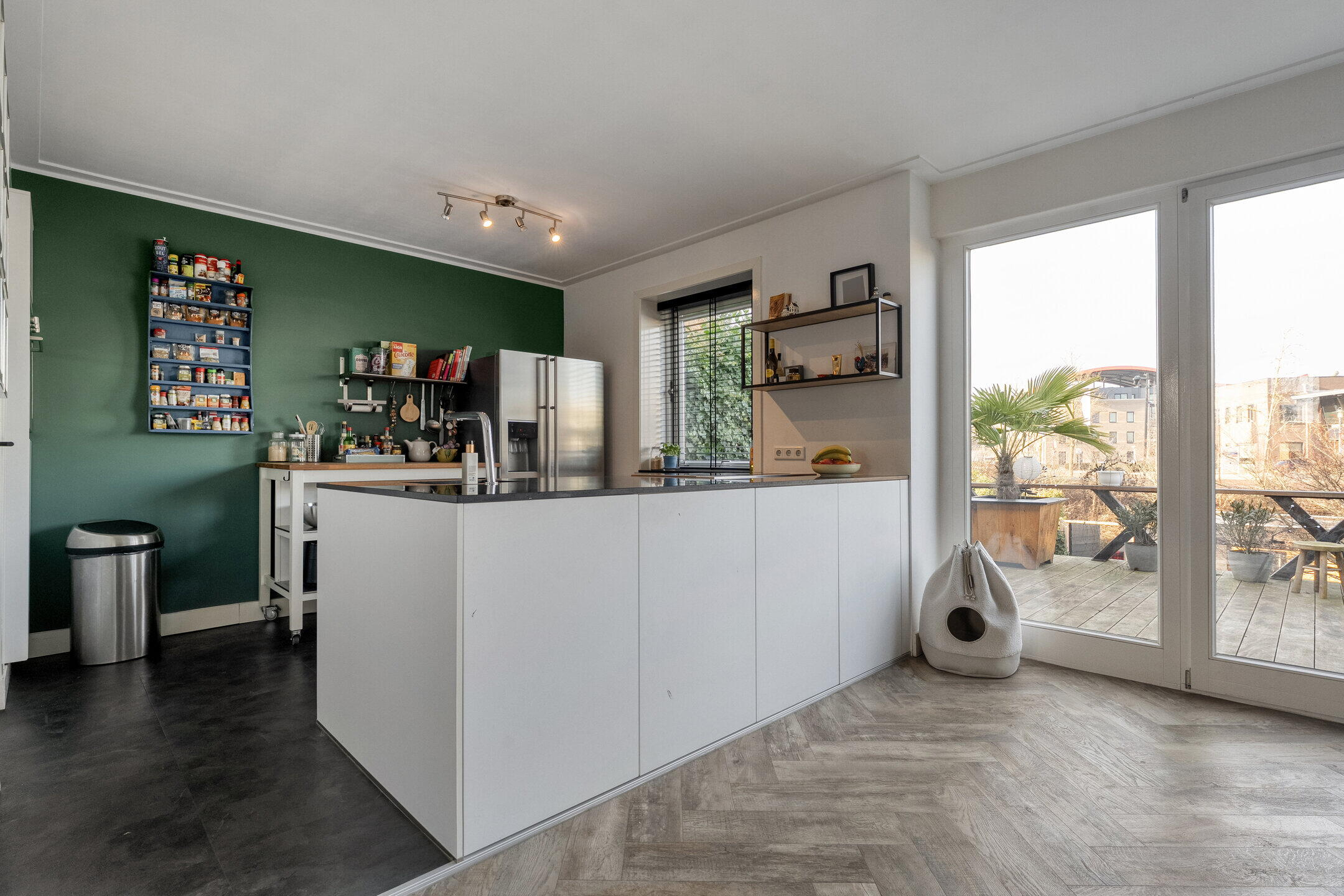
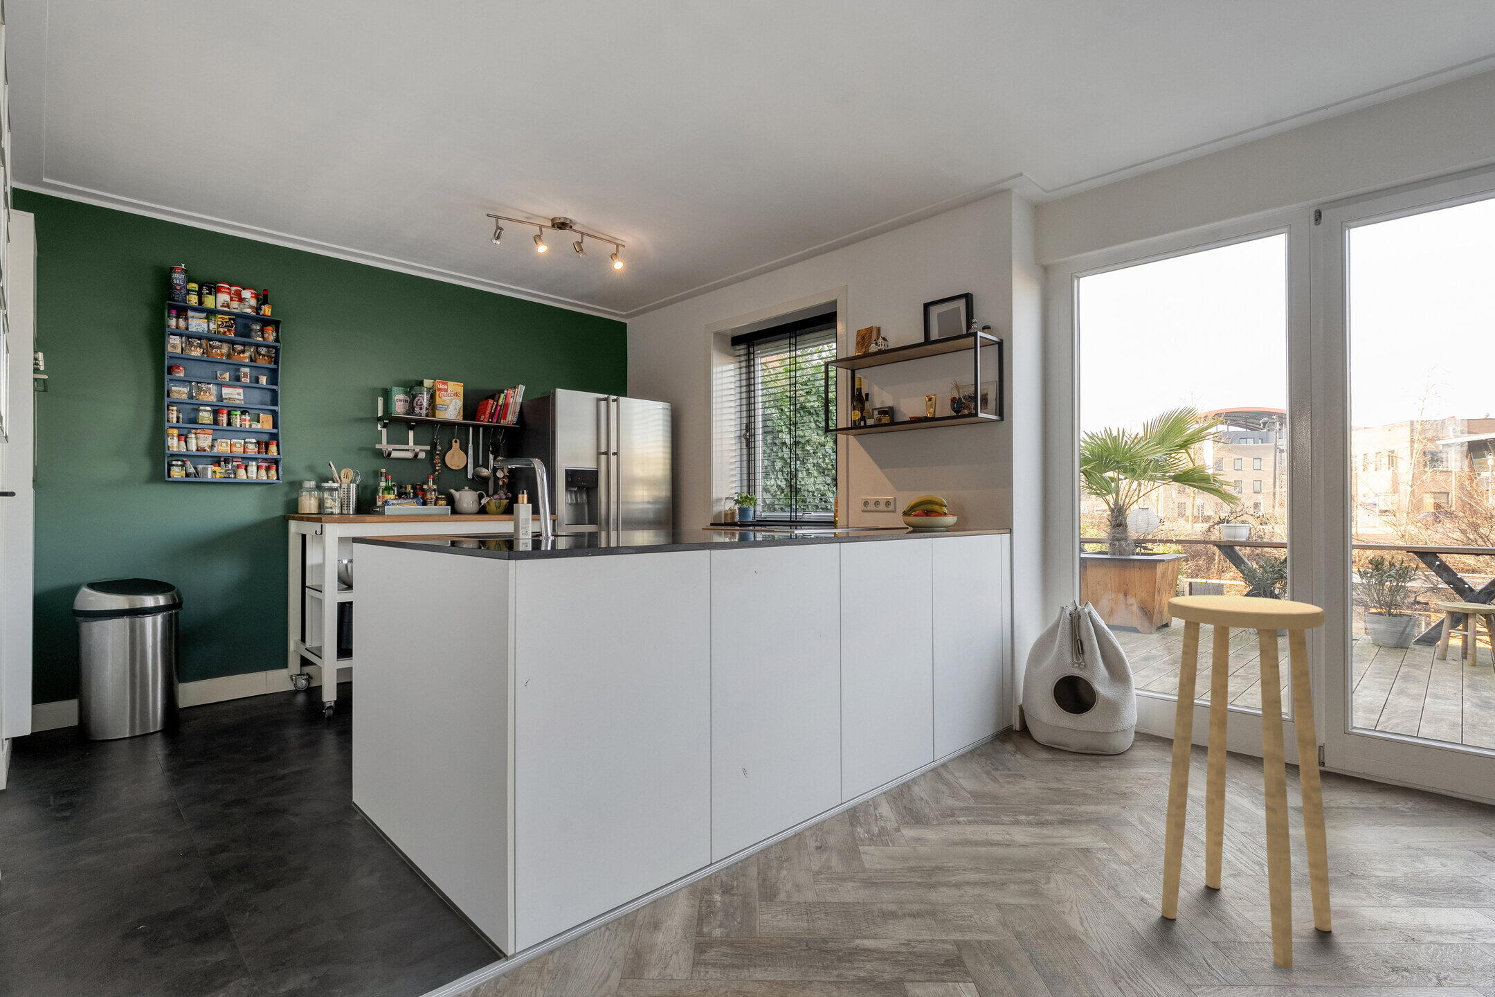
+ stool [1160,594,1333,969]
